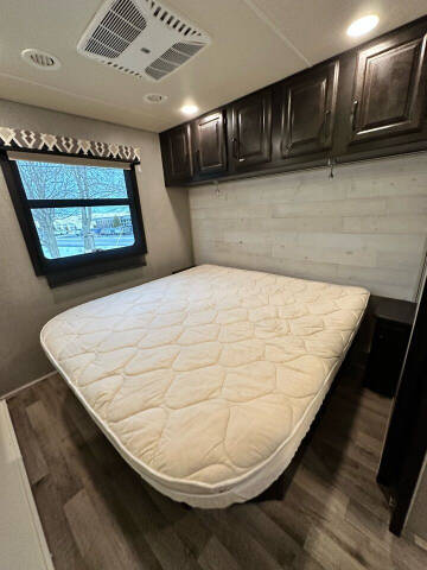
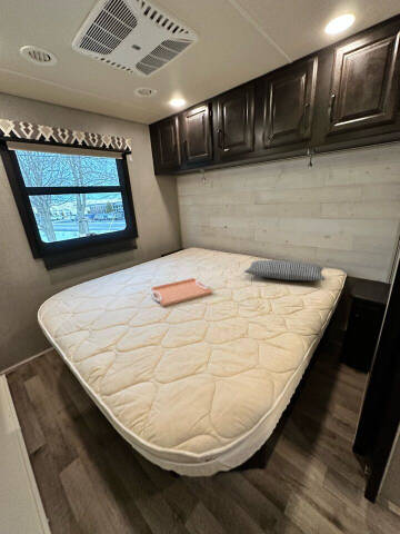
+ pillow [243,259,327,281]
+ serving tray [150,277,213,308]
